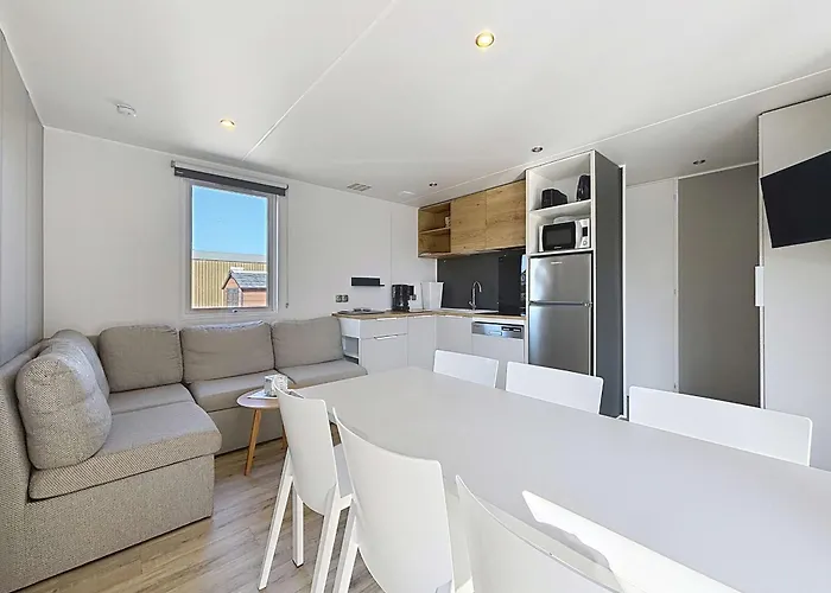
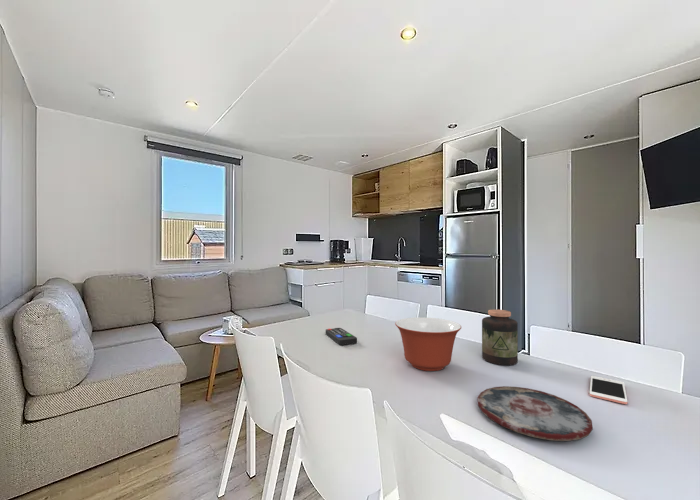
+ mixing bowl [394,316,462,372]
+ jar [481,308,519,366]
+ cell phone [589,375,628,405]
+ plate [477,385,594,442]
+ remote control [325,327,358,346]
